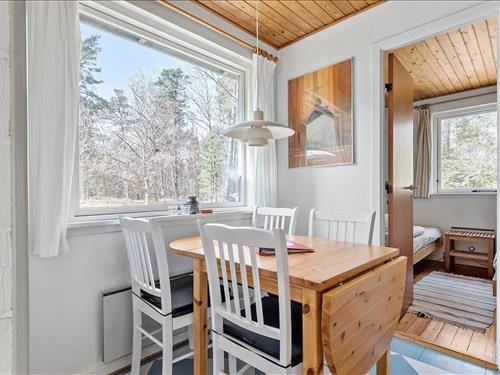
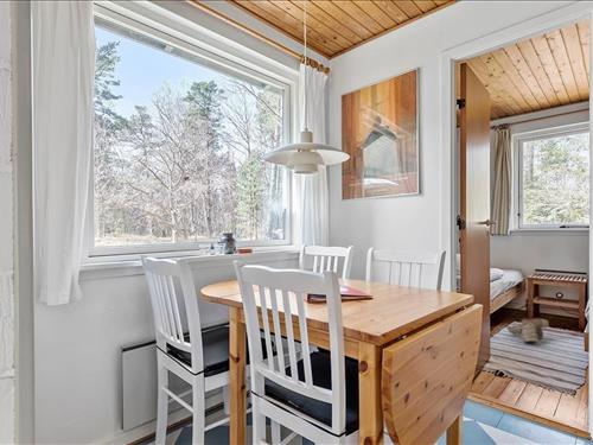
+ boots [505,317,550,344]
